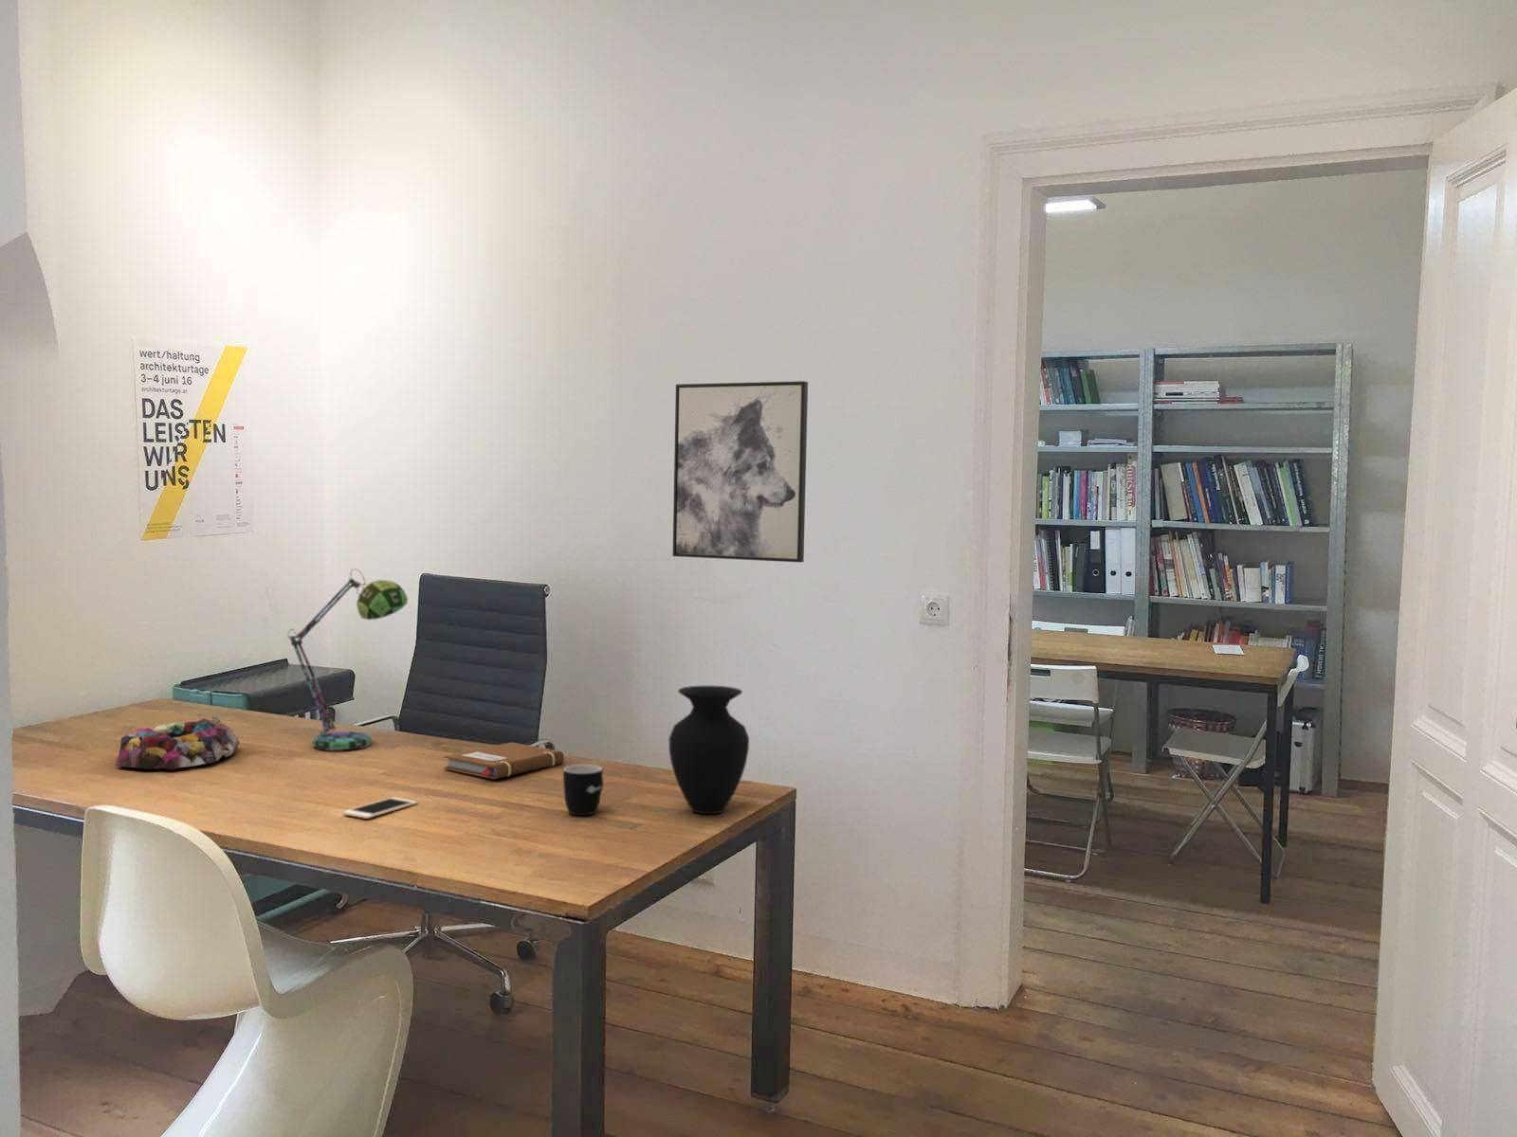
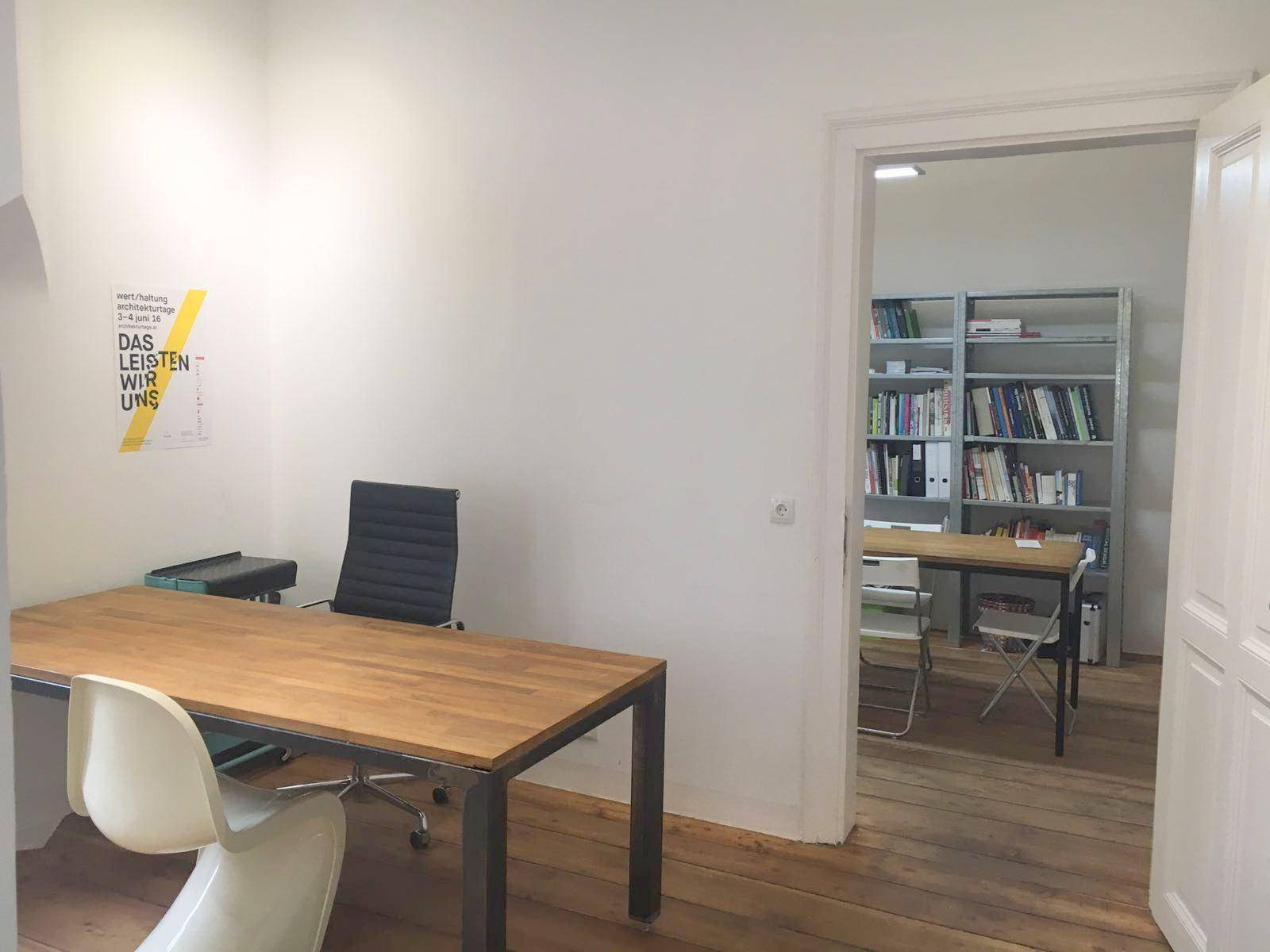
- notebook [443,740,565,780]
- vase [669,686,750,815]
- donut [115,717,240,770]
- cell phone [343,797,418,819]
- desk lamp [287,567,409,751]
- mug [563,763,604,817]
- wall art [672,380,809,563]
